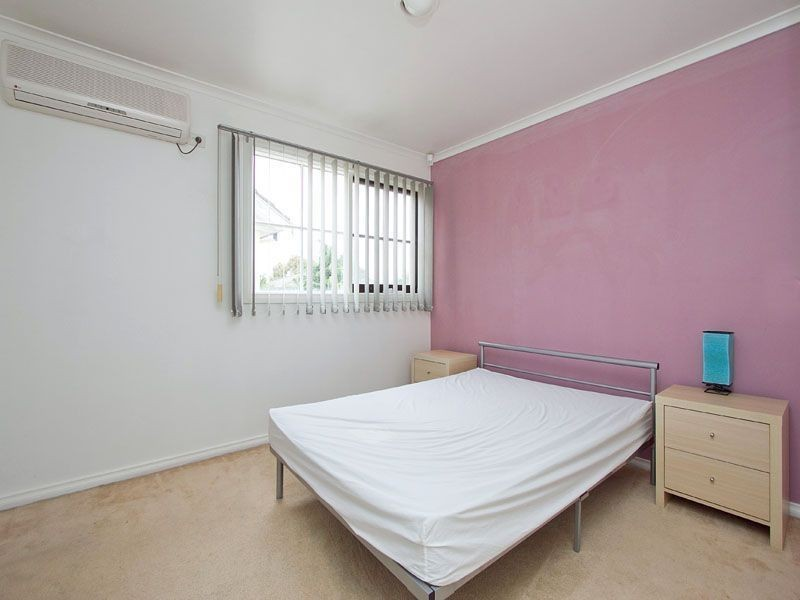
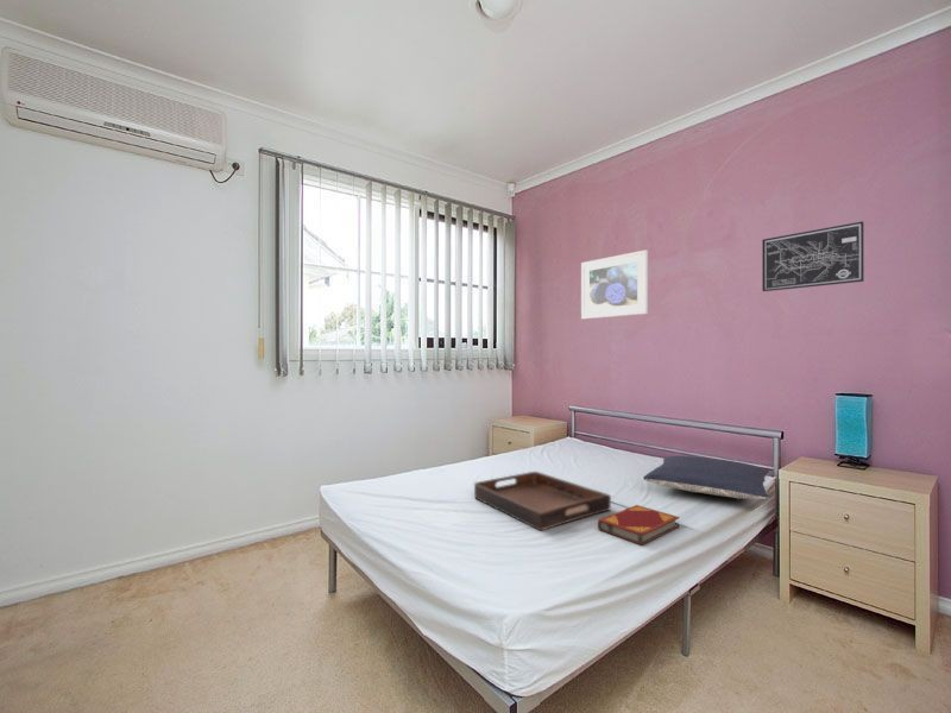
+ pillow [642,455,770,500]
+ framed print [580,248,649,320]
+ serving tray [473,471,612,532]
+ hardback book [597,504,681,547]
+ wall art [761,221,865,292]
